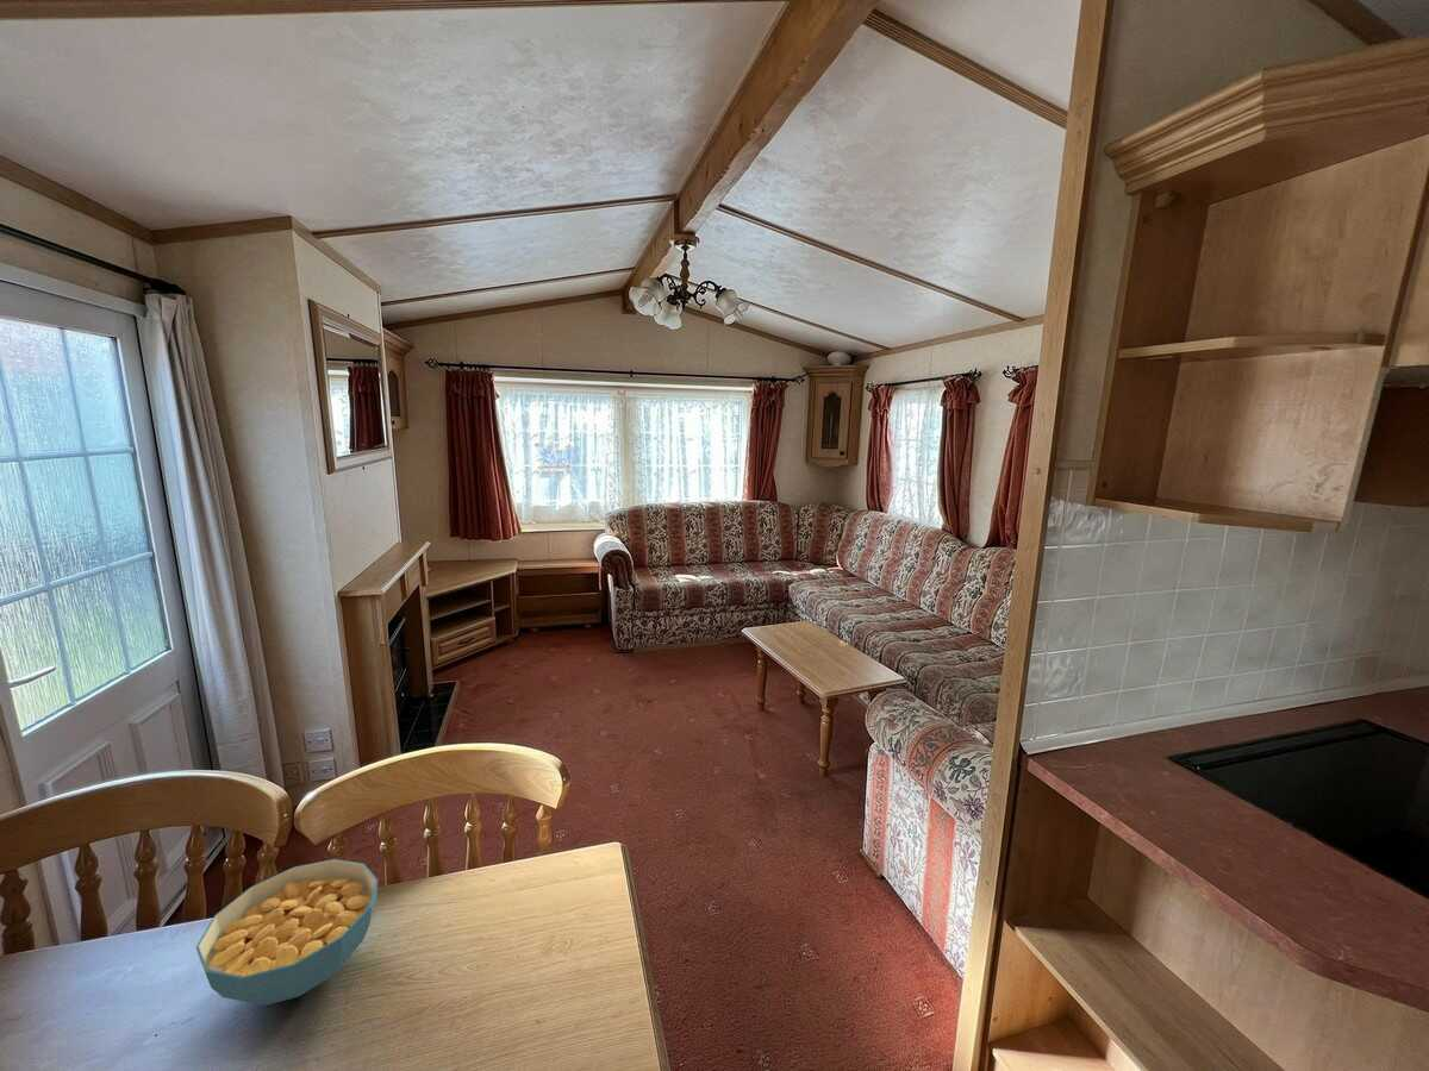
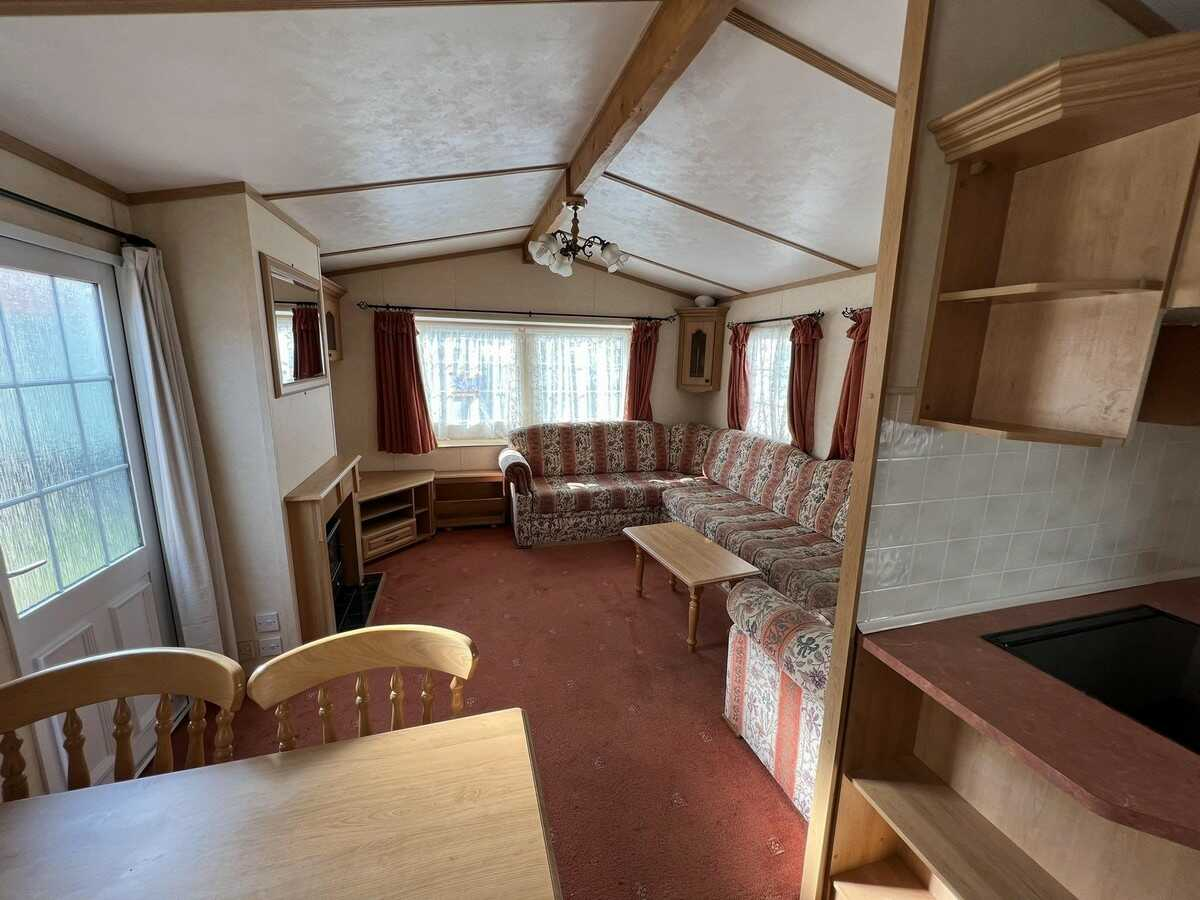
- cereal bowl [195,858,379,1007]
